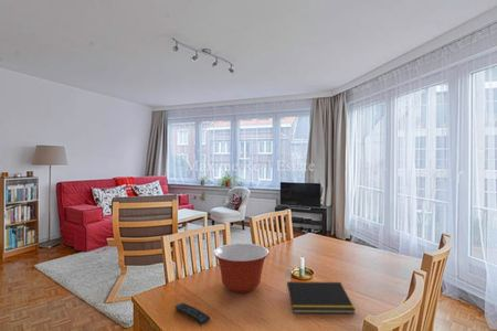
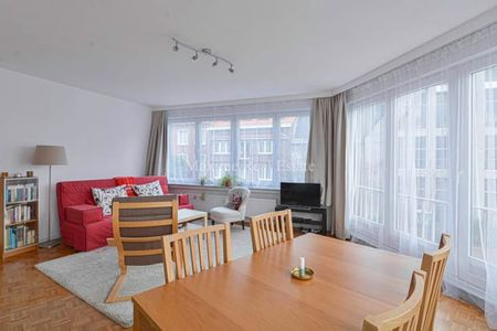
- remote control [175,302,211,327]
- mixing bowl [213,243,269,293]
- notepad [285,280,357,314]
